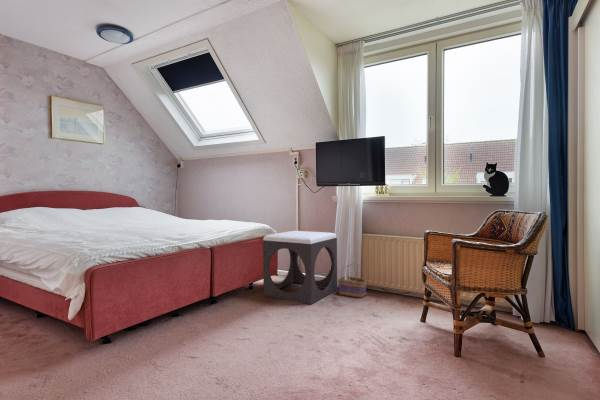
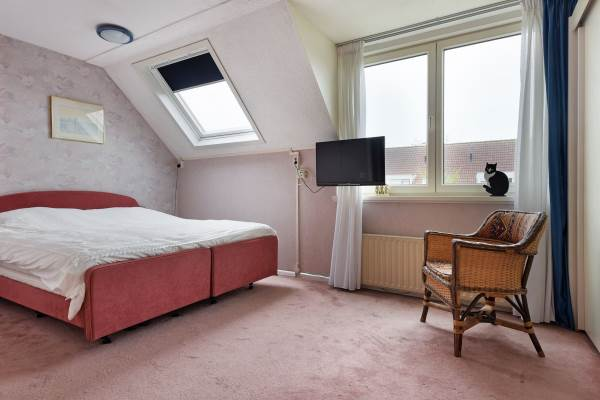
- basket [337,262,368,299]
- footstool [262,230,338,305]
